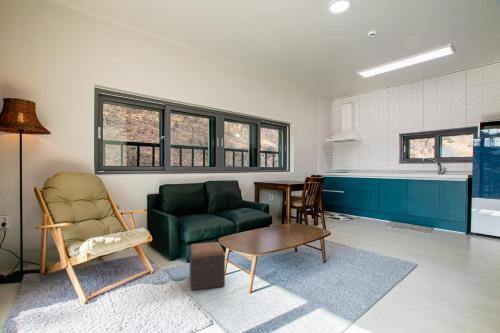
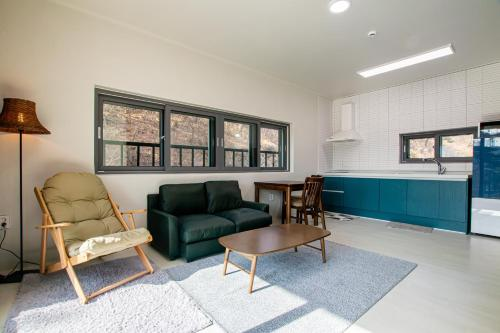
- footstool [189,241,226,292]
